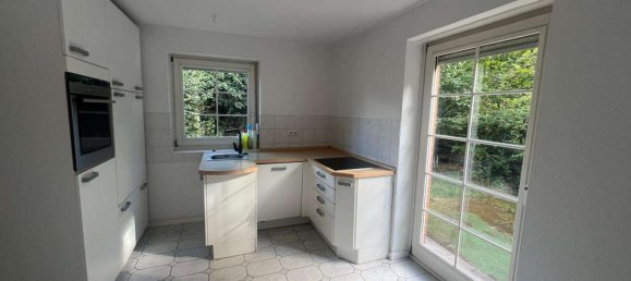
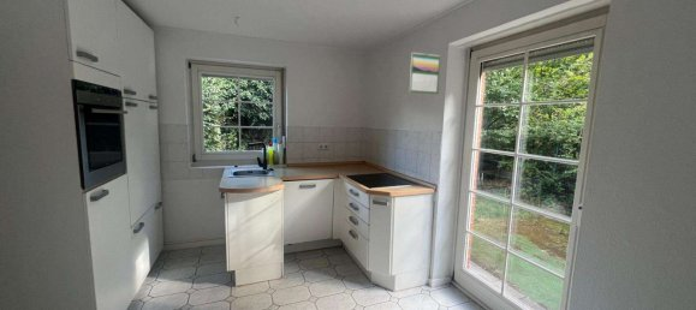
+ calendar [409,52,441,95]
